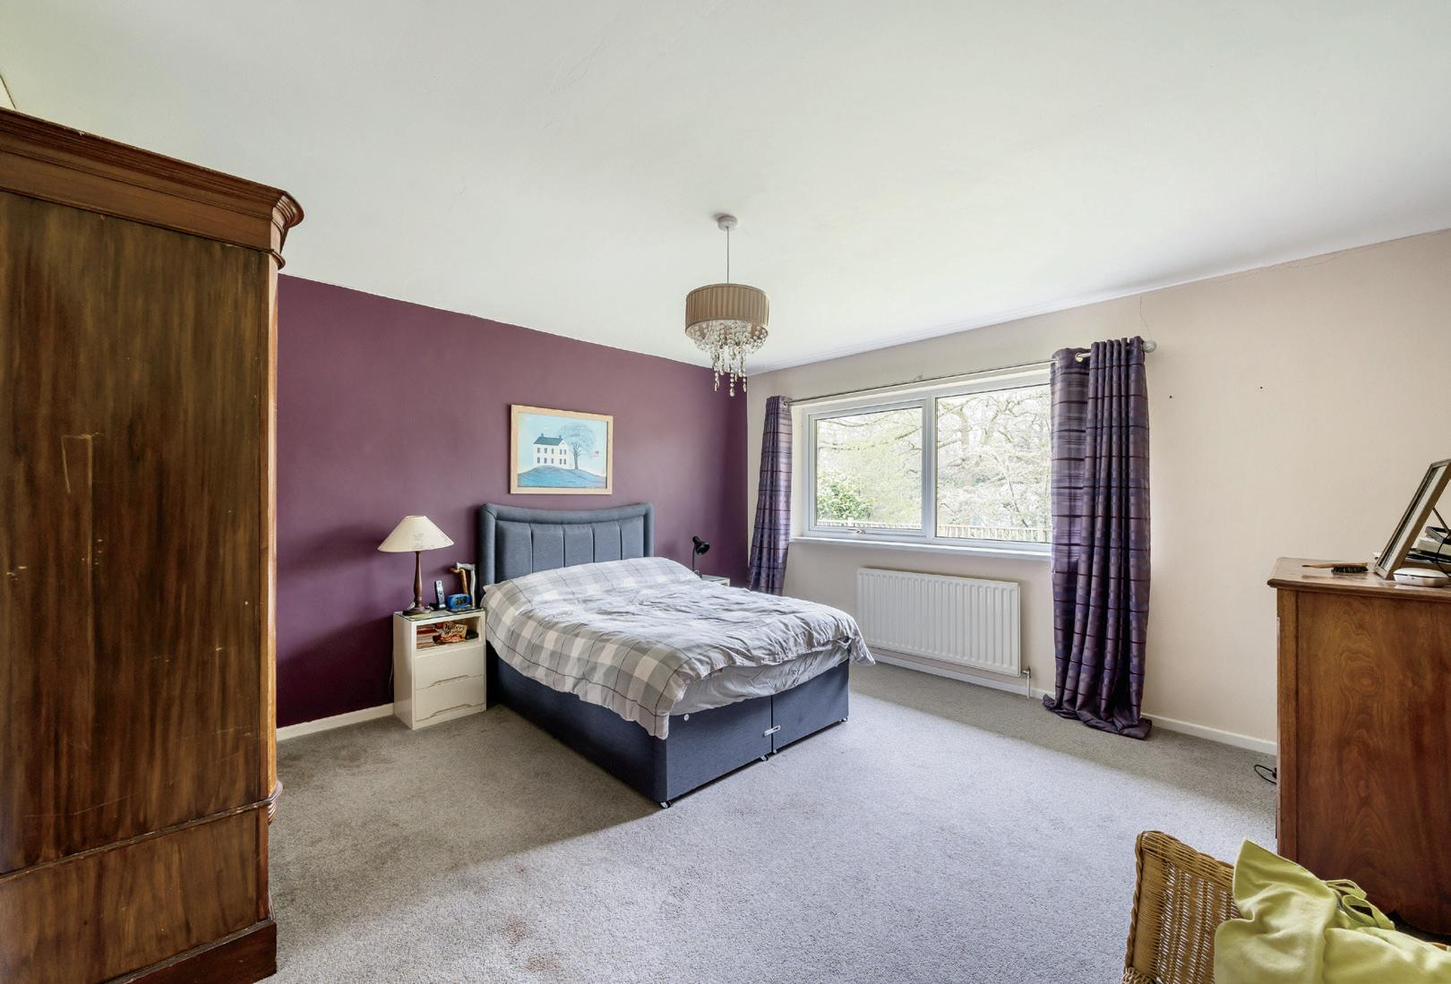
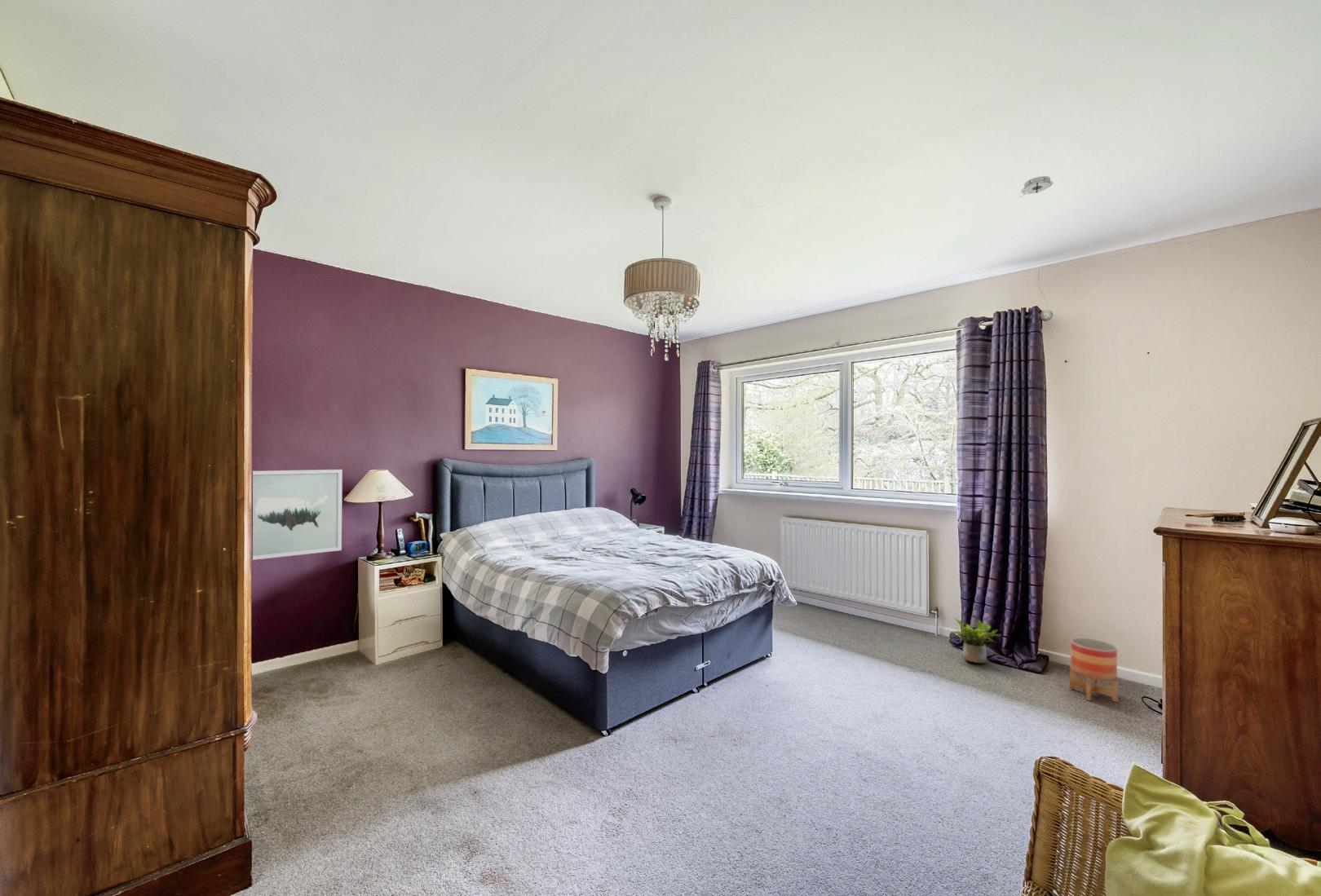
+ smoke detector [1019,175,1054,198]
+ planter [1069,637,1119,703]
+ wall art [252,469,343,561]
+ potted plant [949,616,1003,664]
